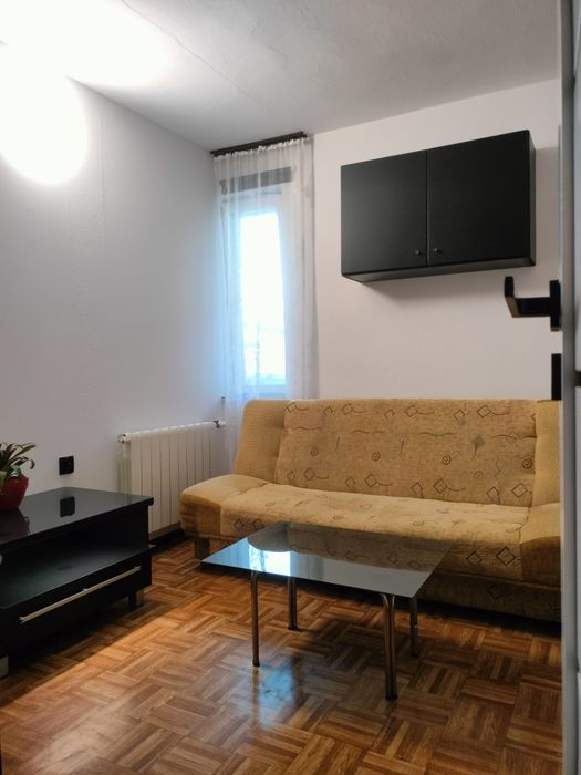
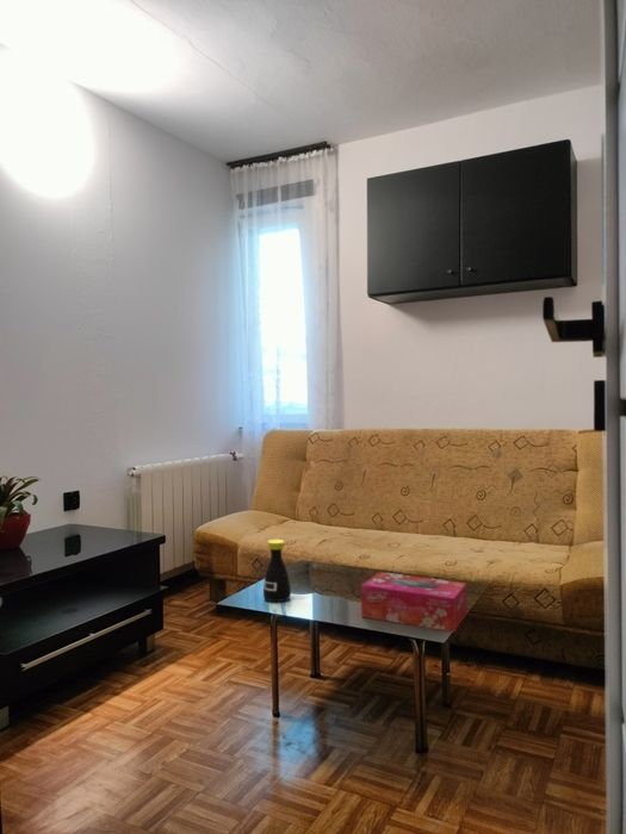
+ tissue box [360,571,467,633]
+ bottle [262,539,292,603]
